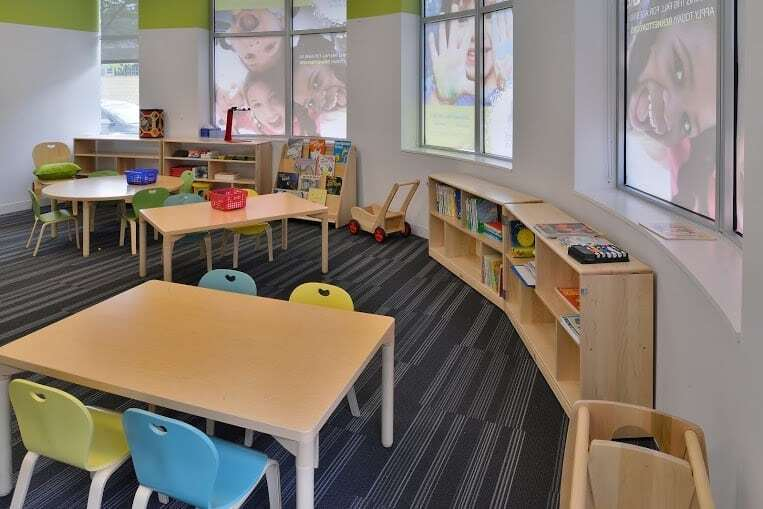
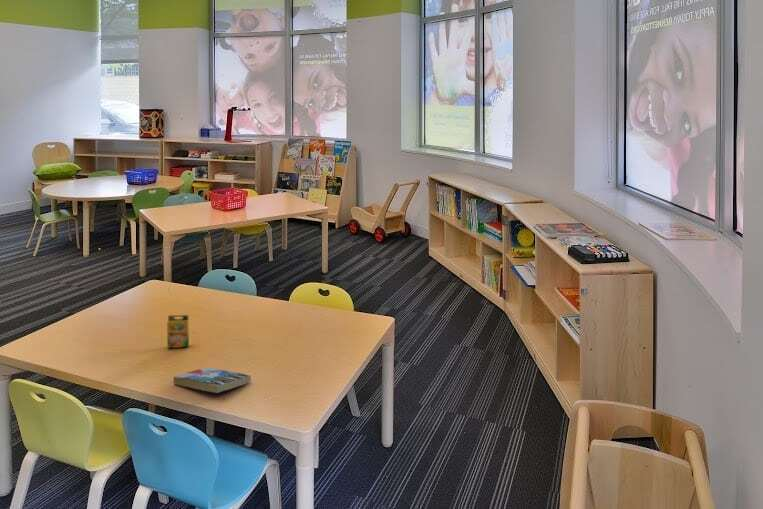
+ book [172,367,252,394]
+ crayon box [166,314,190,349]
